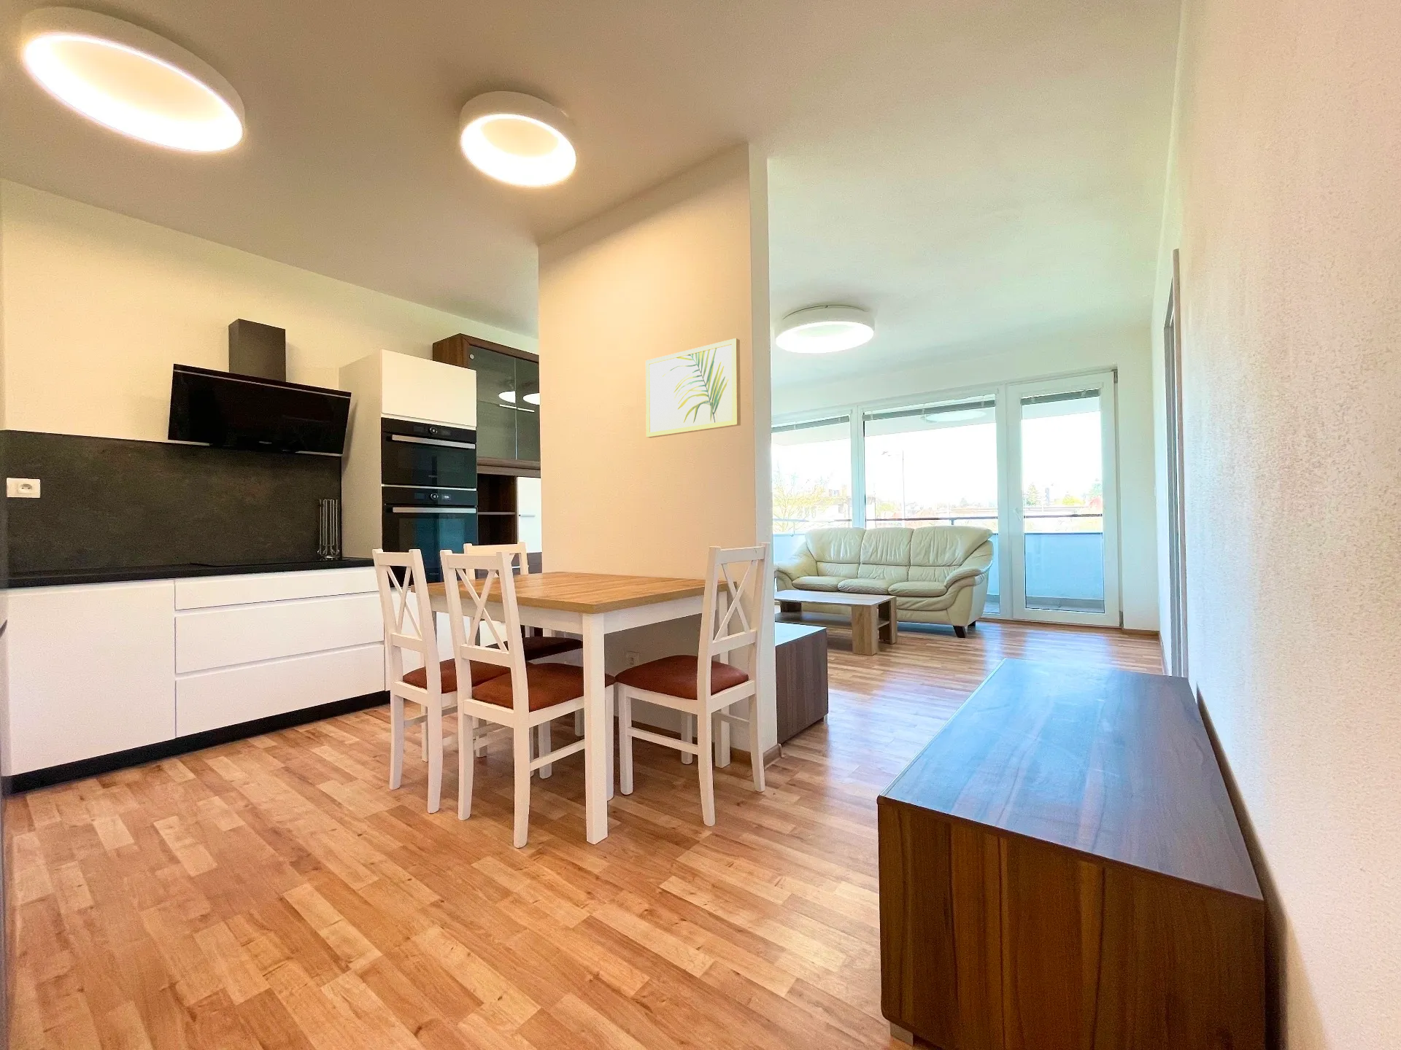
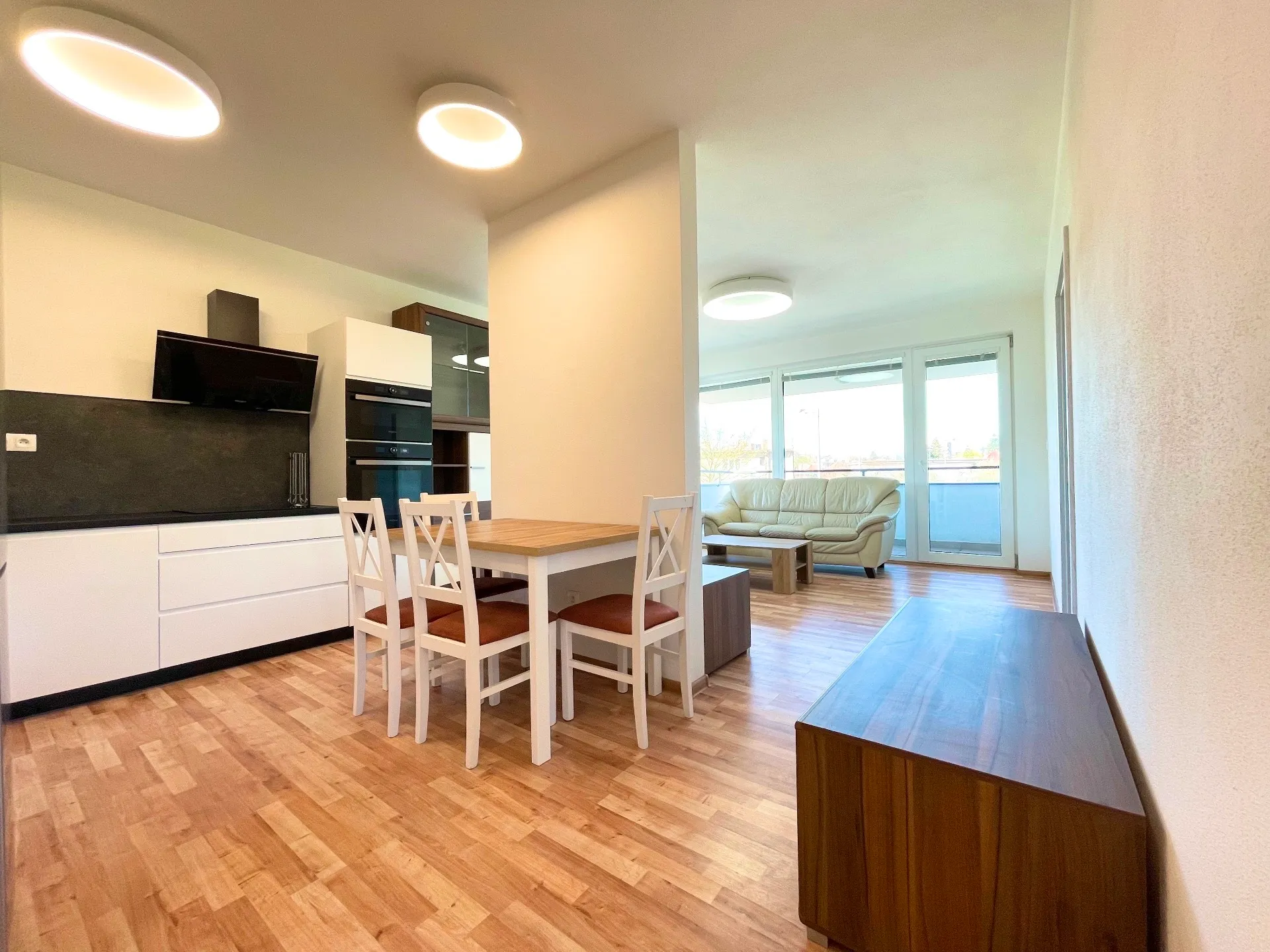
- wall art [645,338,741,439]
